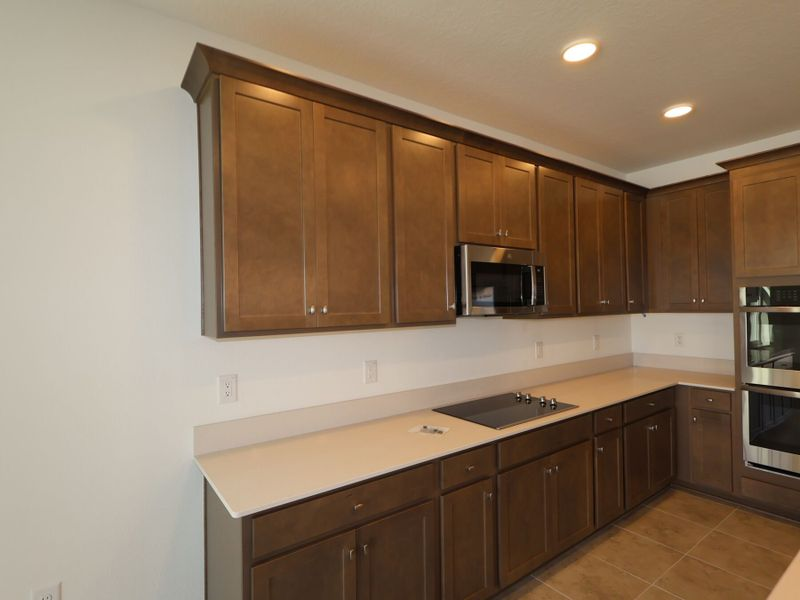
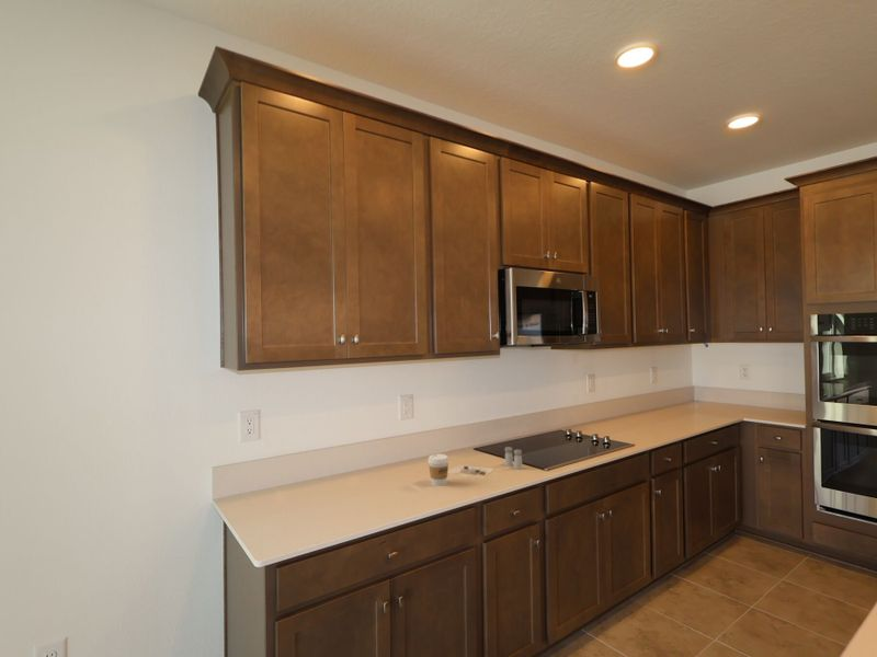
+ coffee cup [428,453,449,486]
+ salt and pepper shaker [503,446,523,471]
